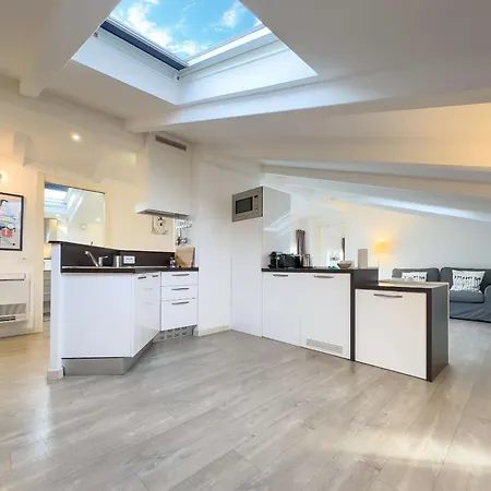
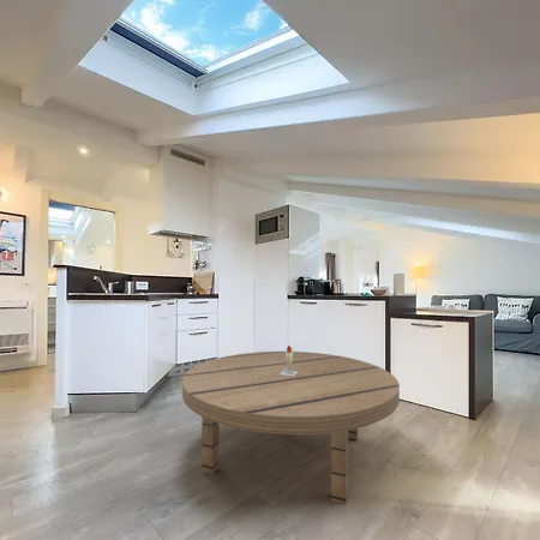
+ dining table [181,344,401,505]
